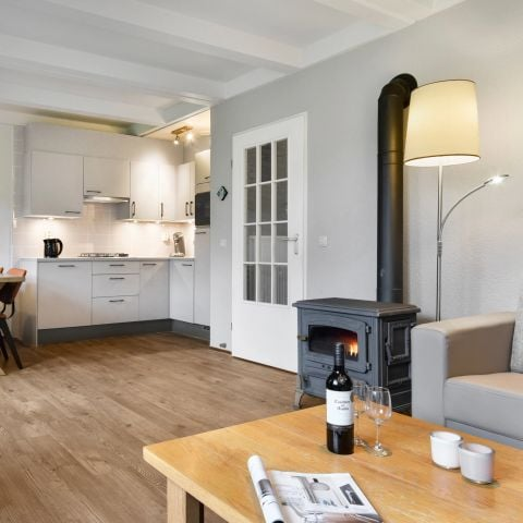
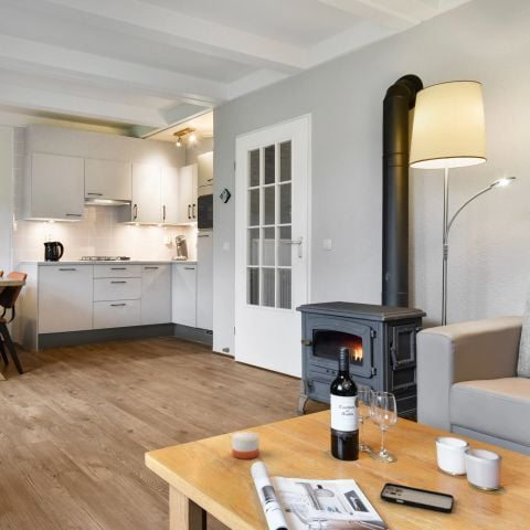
+ smartphone [379,481,455,513]
+ candle [231,431,261,460]
